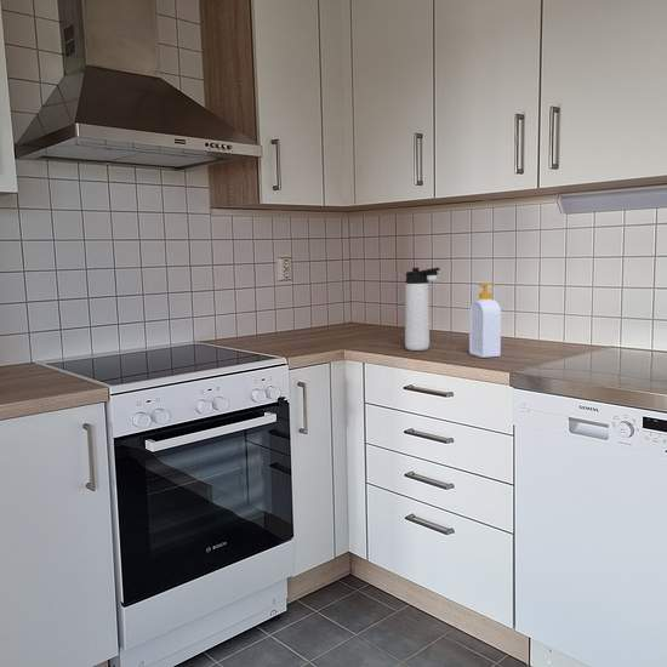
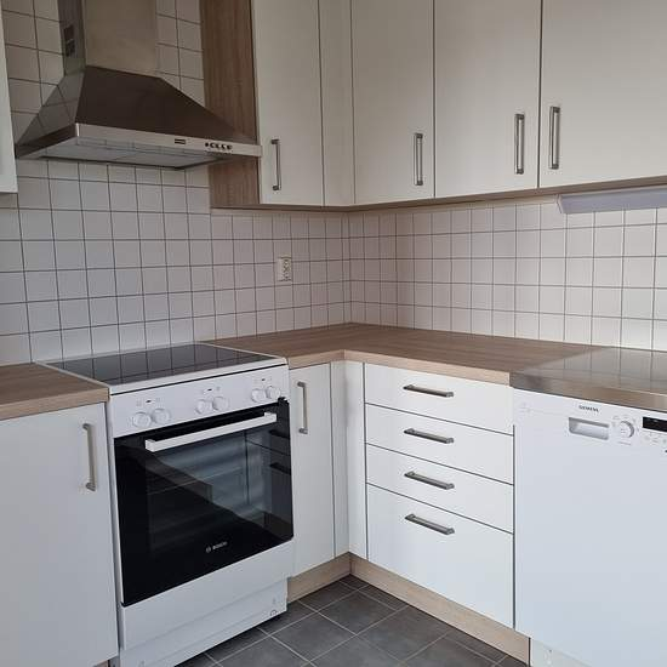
- thermos bottle [404,267,441,352]
- soap bottle [468,283,502,359]
